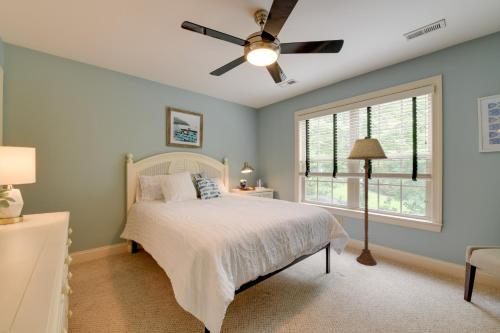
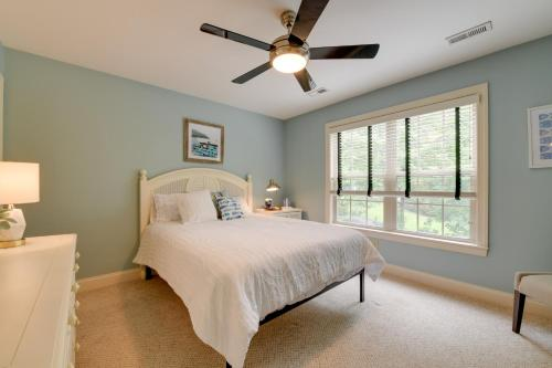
- floor lamp [346,136,389,266]
